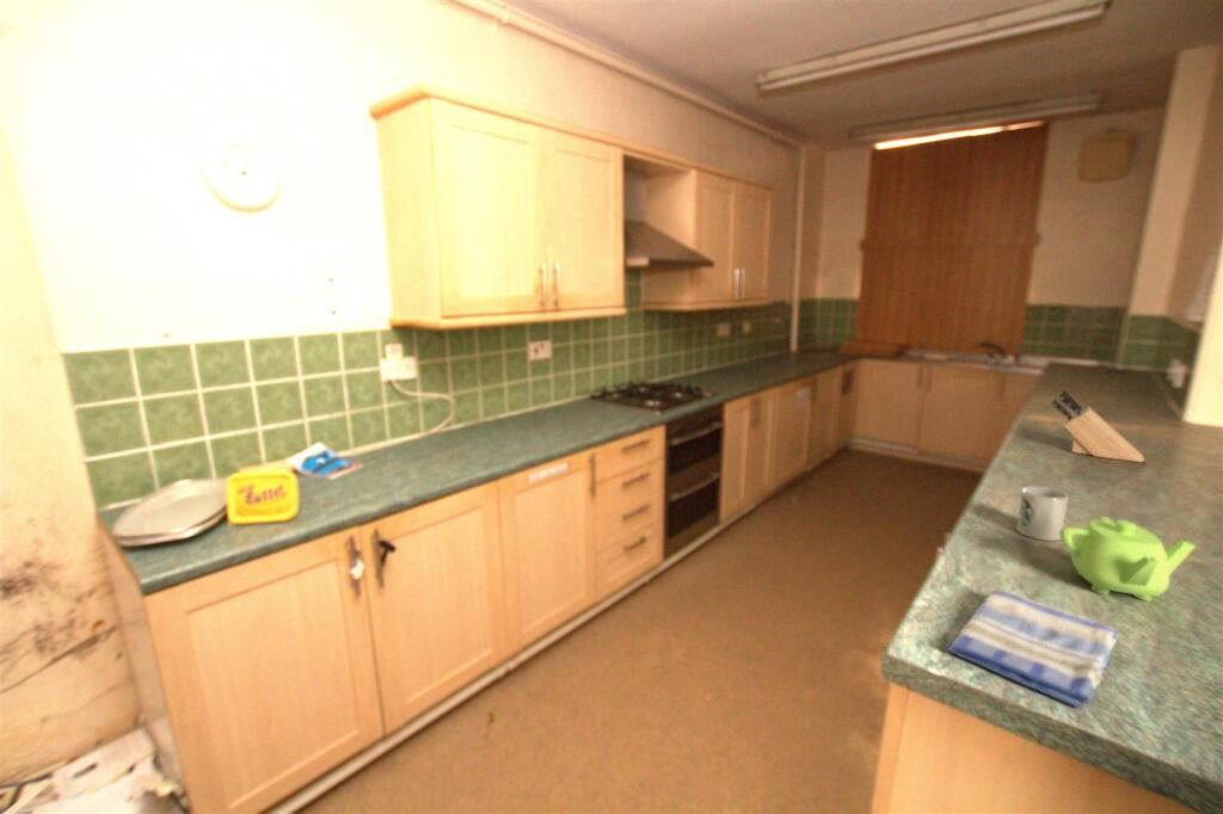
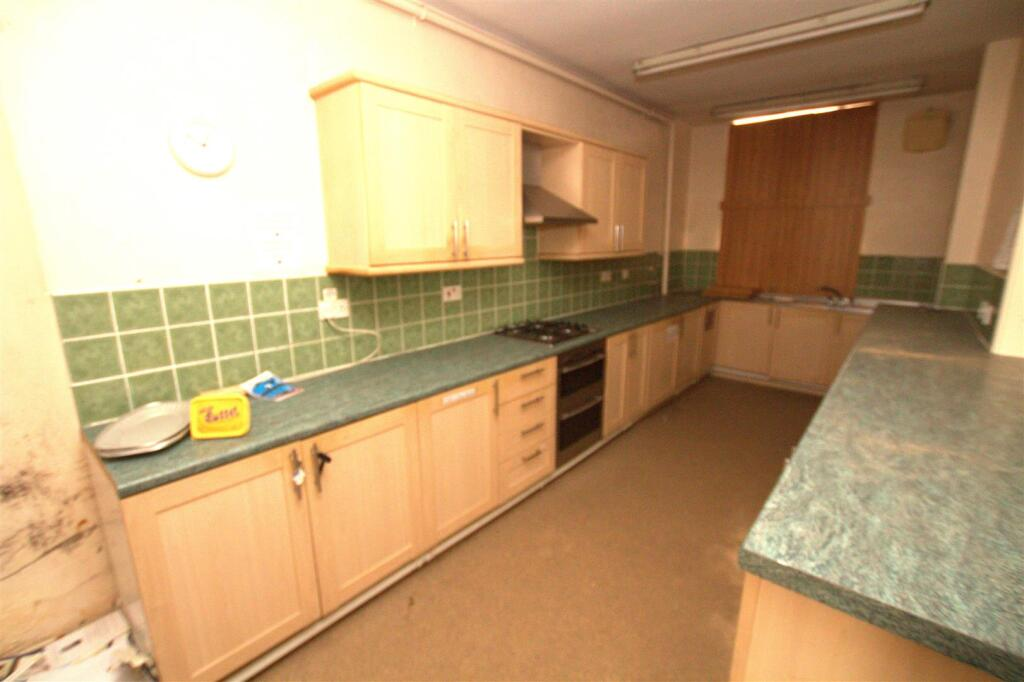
- teapot [1059,516,1197,603]
- knife block [1051,389,1147,463]
- dish towel [947,590,1120,710]
- mug [1015,485,1070,542]
